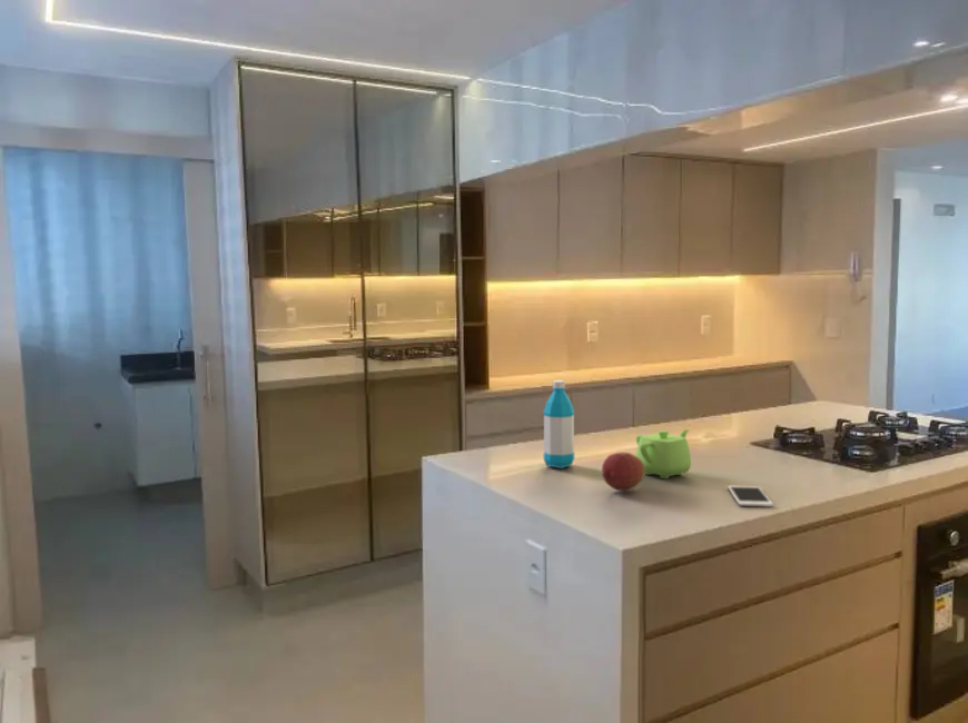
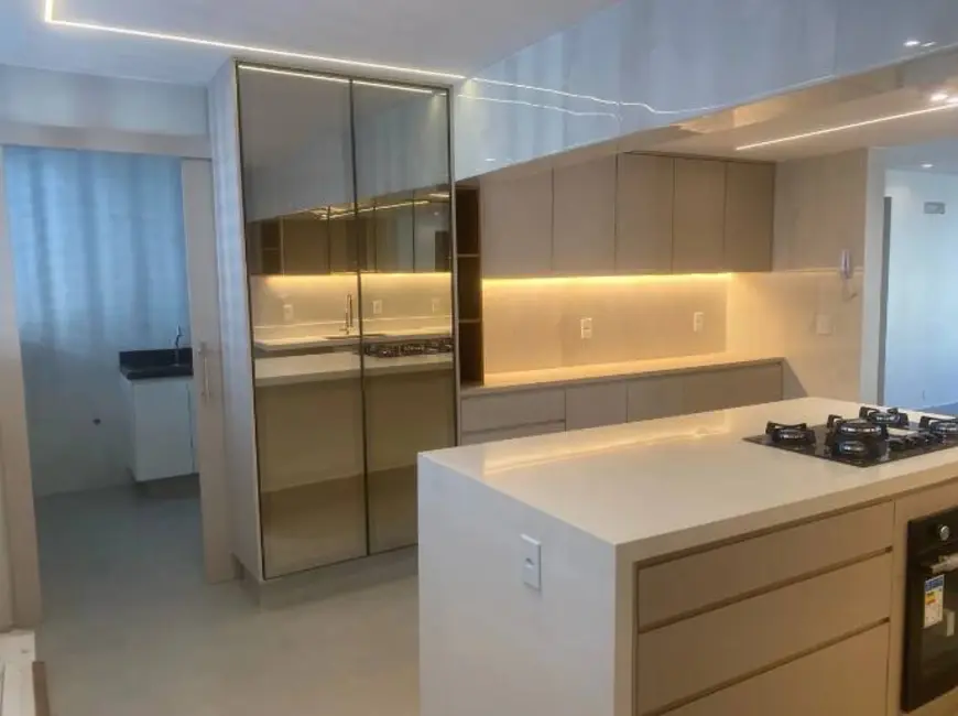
- fruit [601,452,645,492]
- water bottle [542,379,575,469]
- teapot [635,428,692,479]
- cell phone [727,485,774,507]
